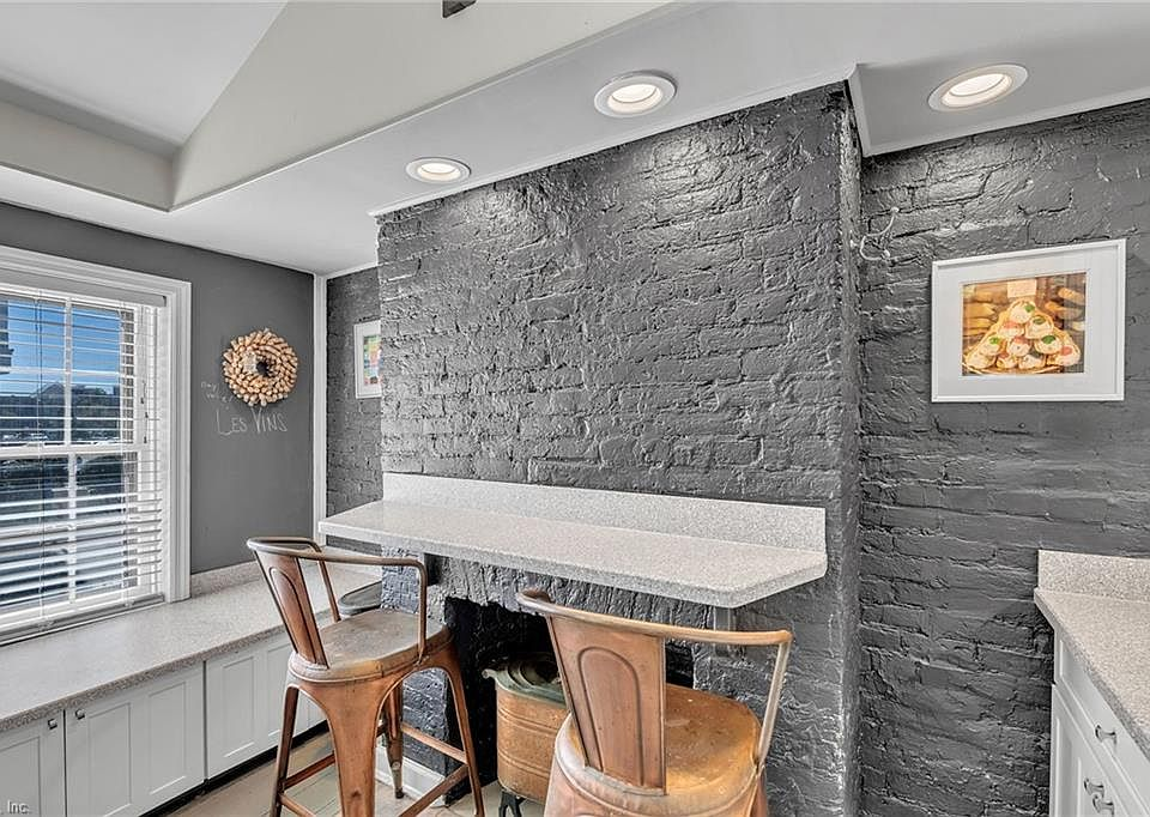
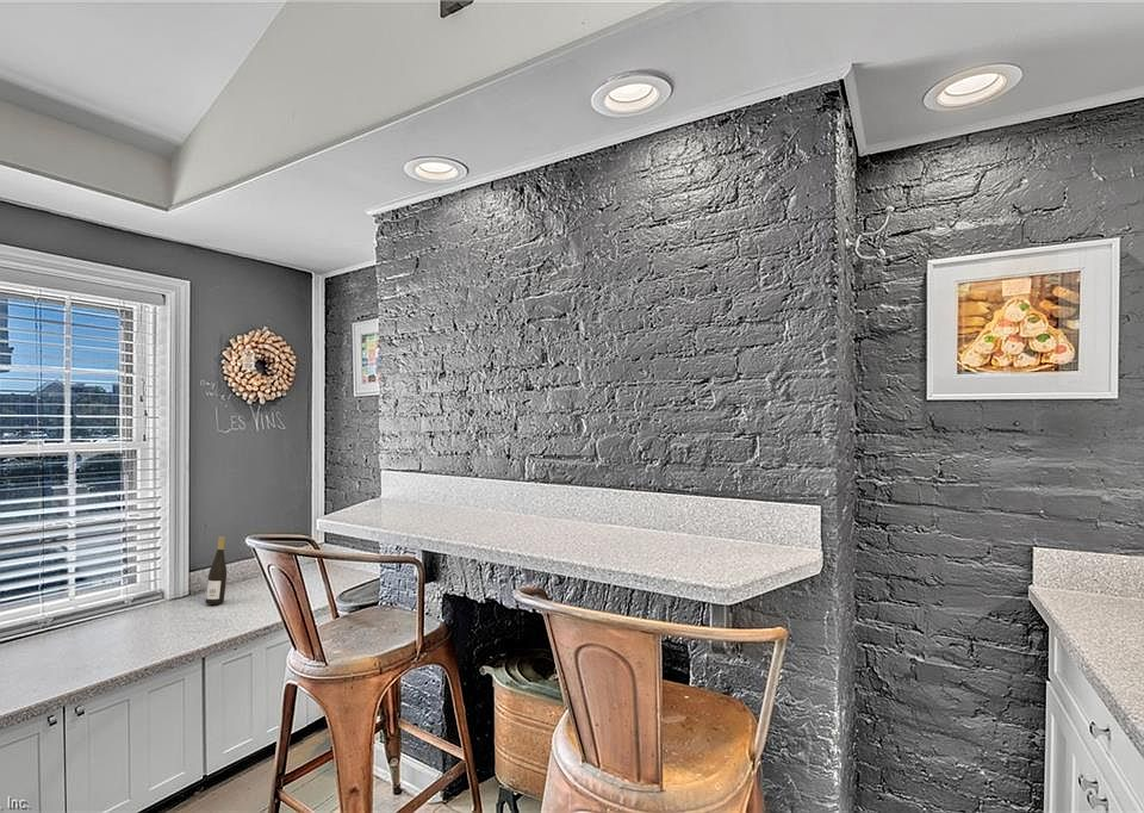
+ wine bottle [205,535,228,606]
